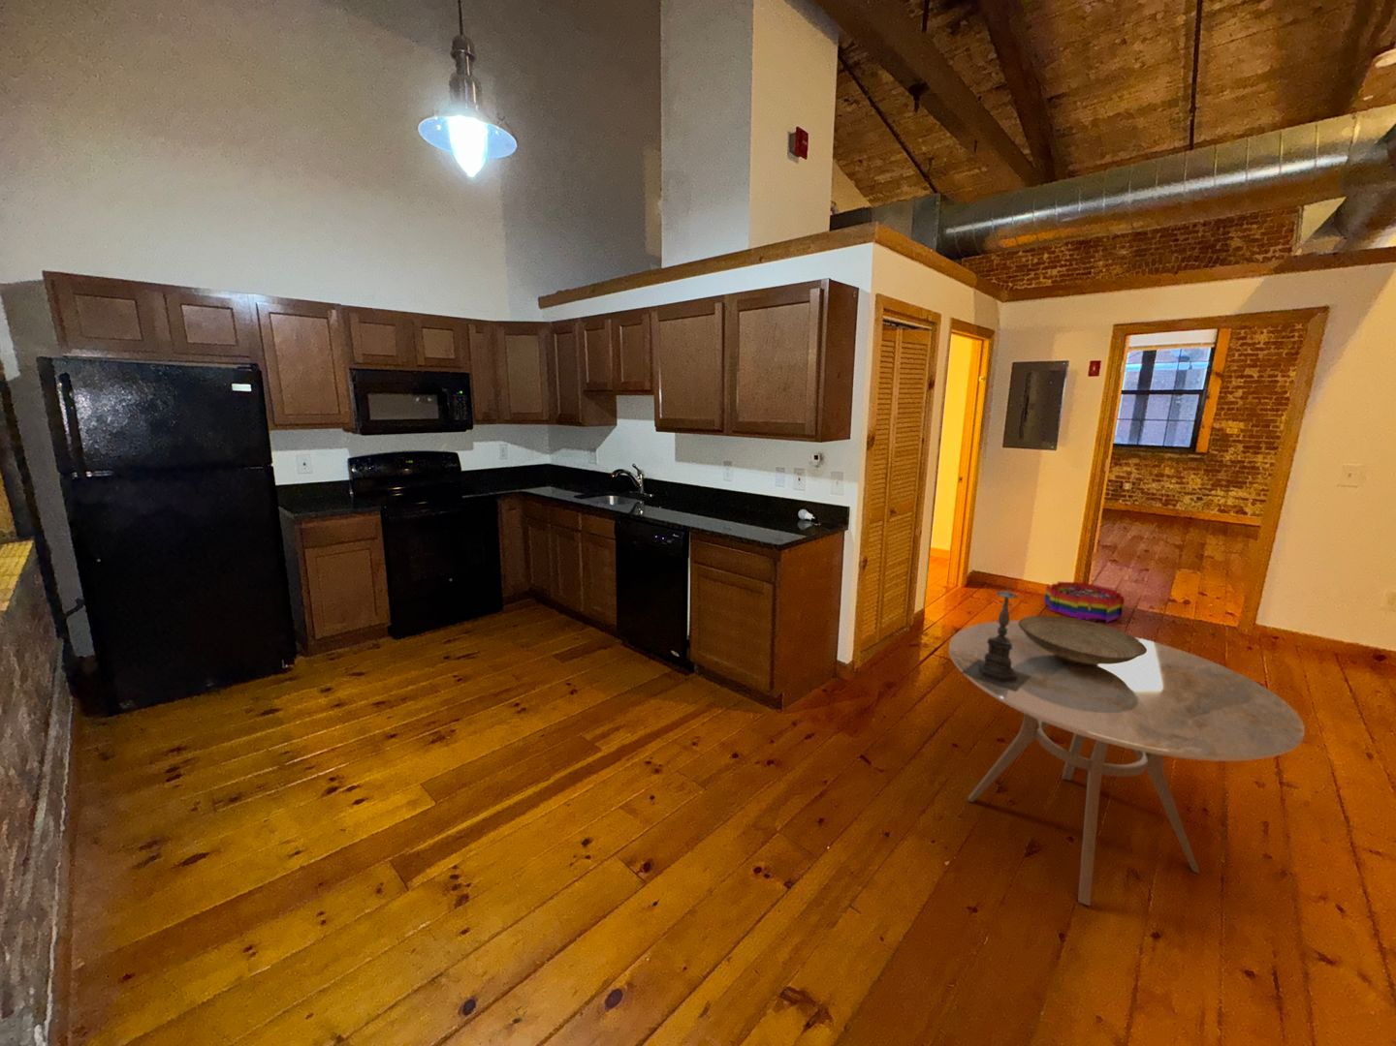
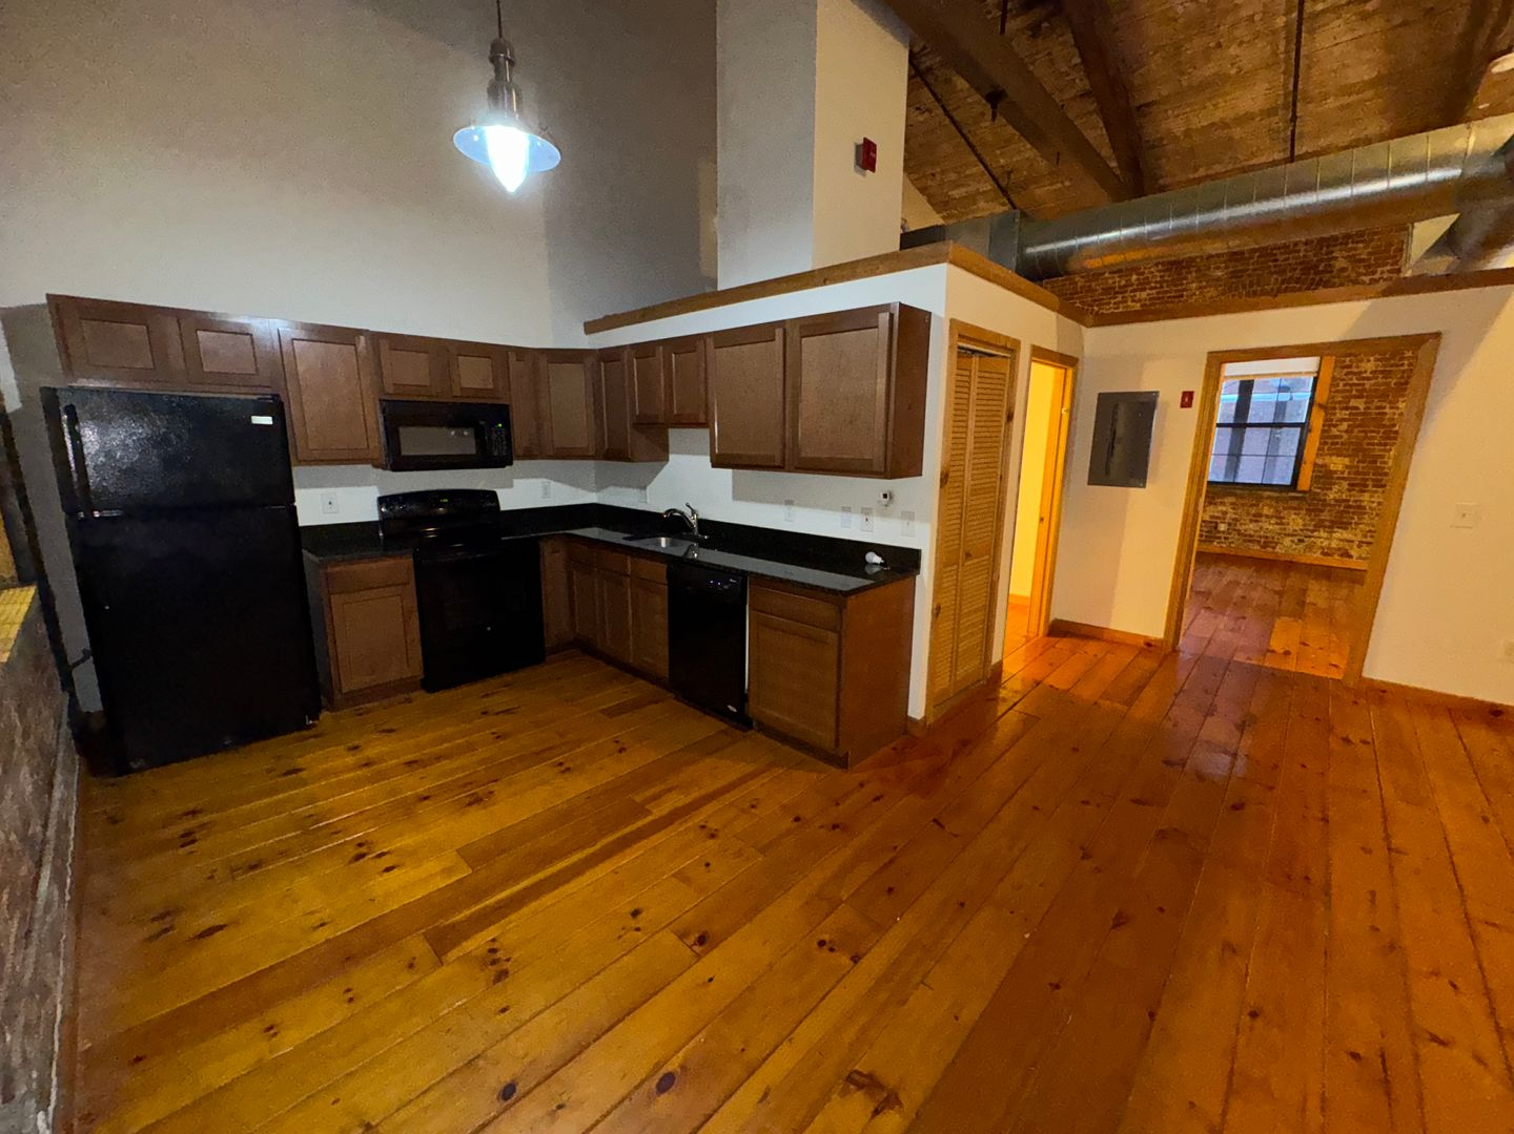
- decorative bowl [1019,614,1148,666]
- storage bin [1043,581,1126,624]
- candle holder [960,578,1031,691]
- dining table [949,620,1306,906]
